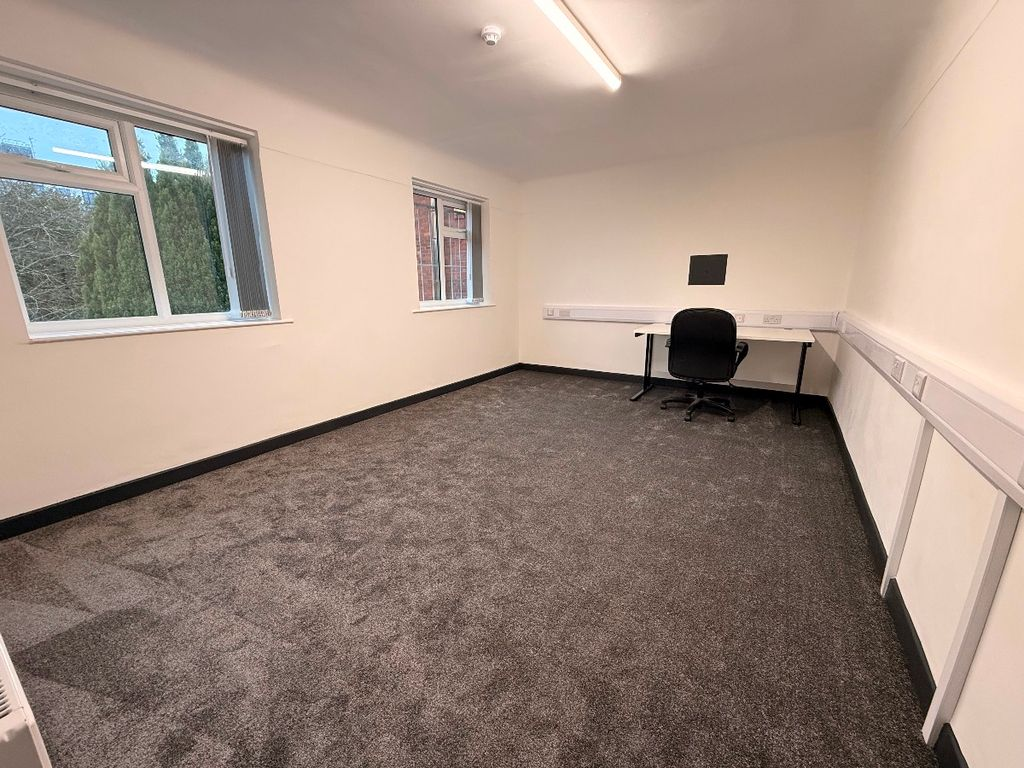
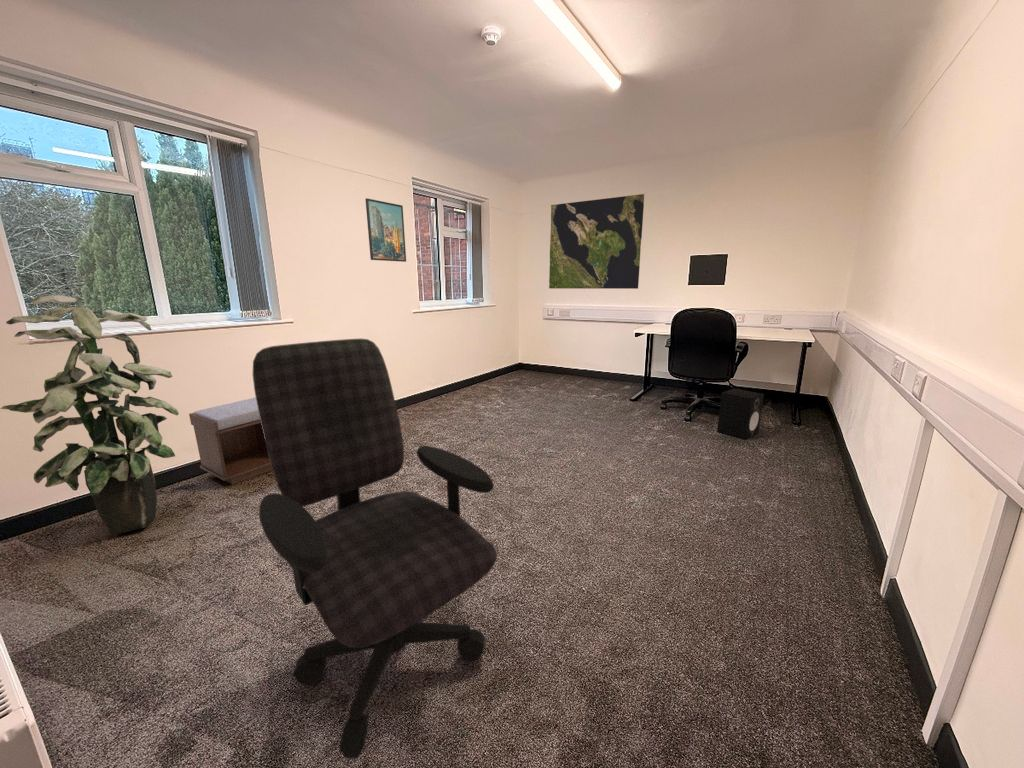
+ indoor plant [0,294,180,536]
+ bench [188,396,273,485]
+ office chair [252,338,498,759]
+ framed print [365,198,407,263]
+ world map [548,193,645,290]
+ speaker [716,388,765,441]
